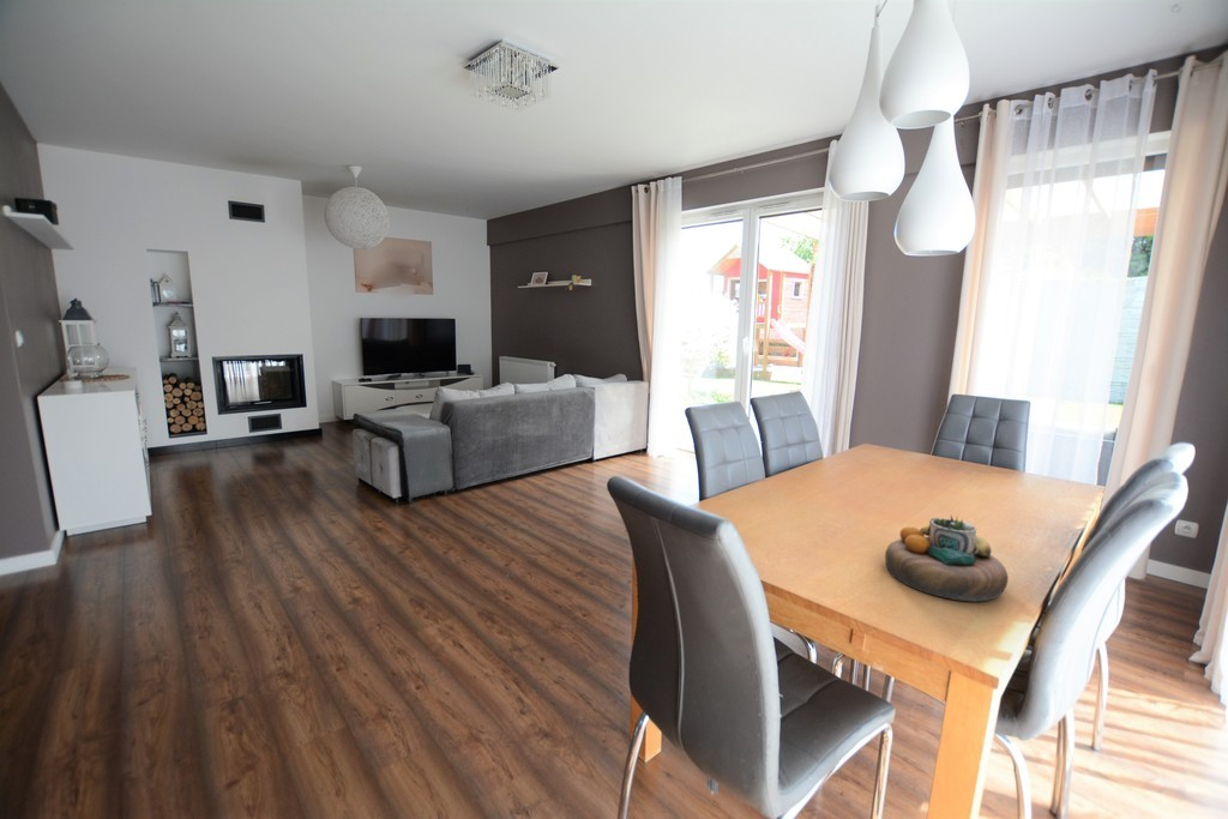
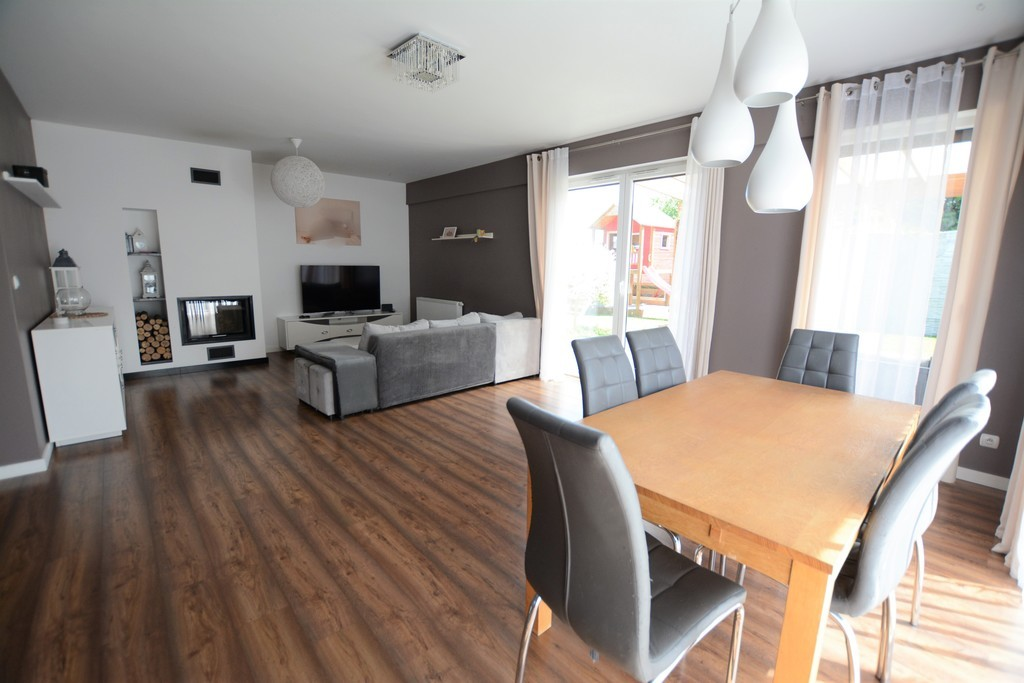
- decorative bowl [884,514,1010,602]
